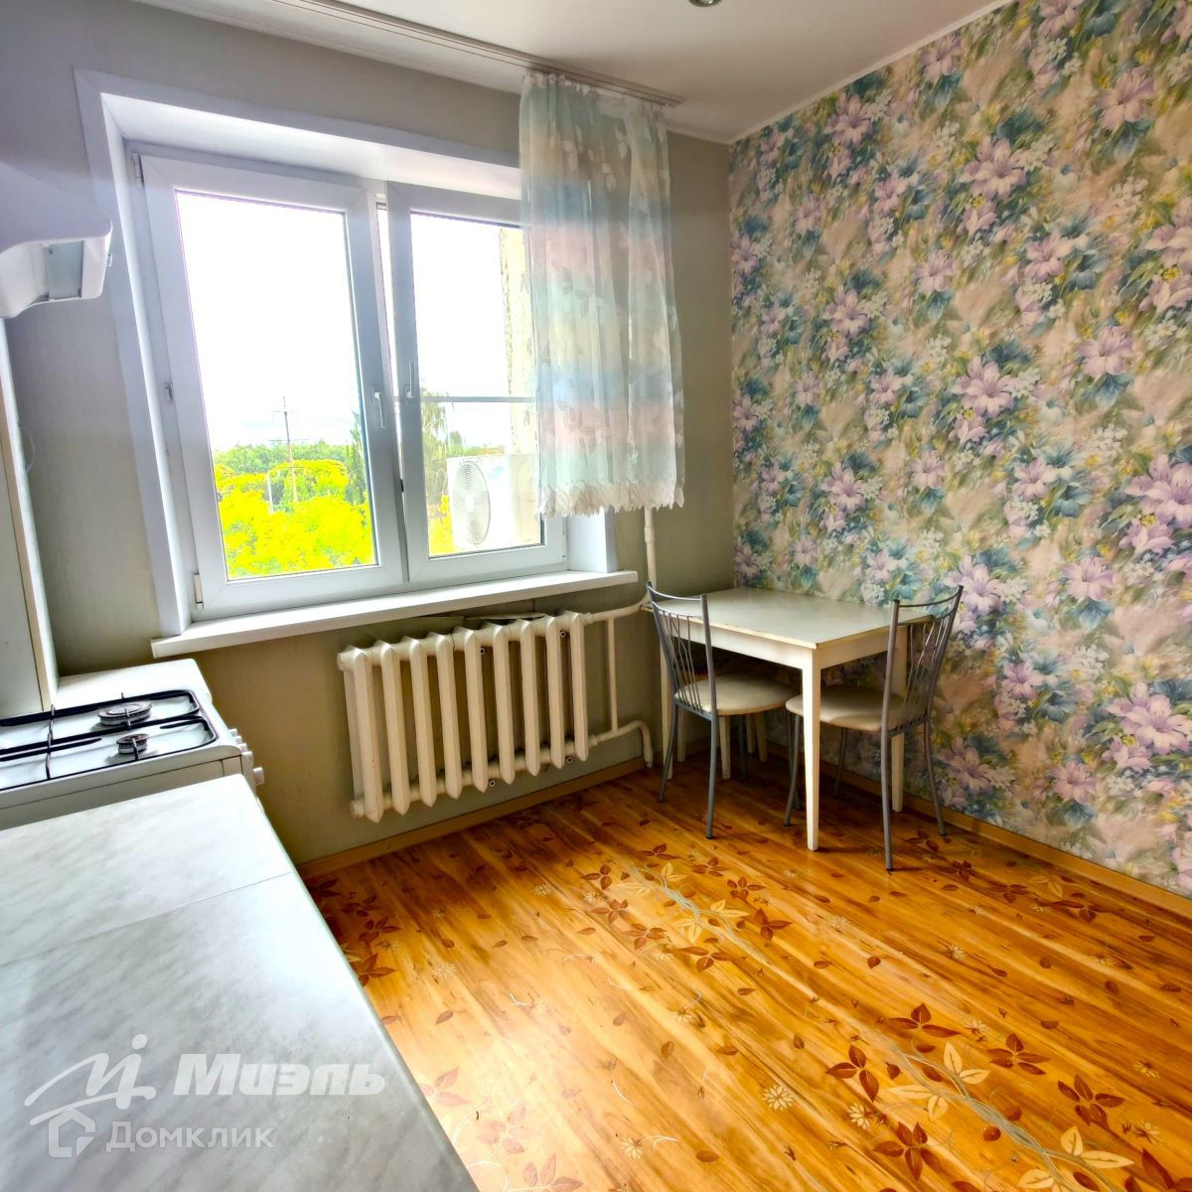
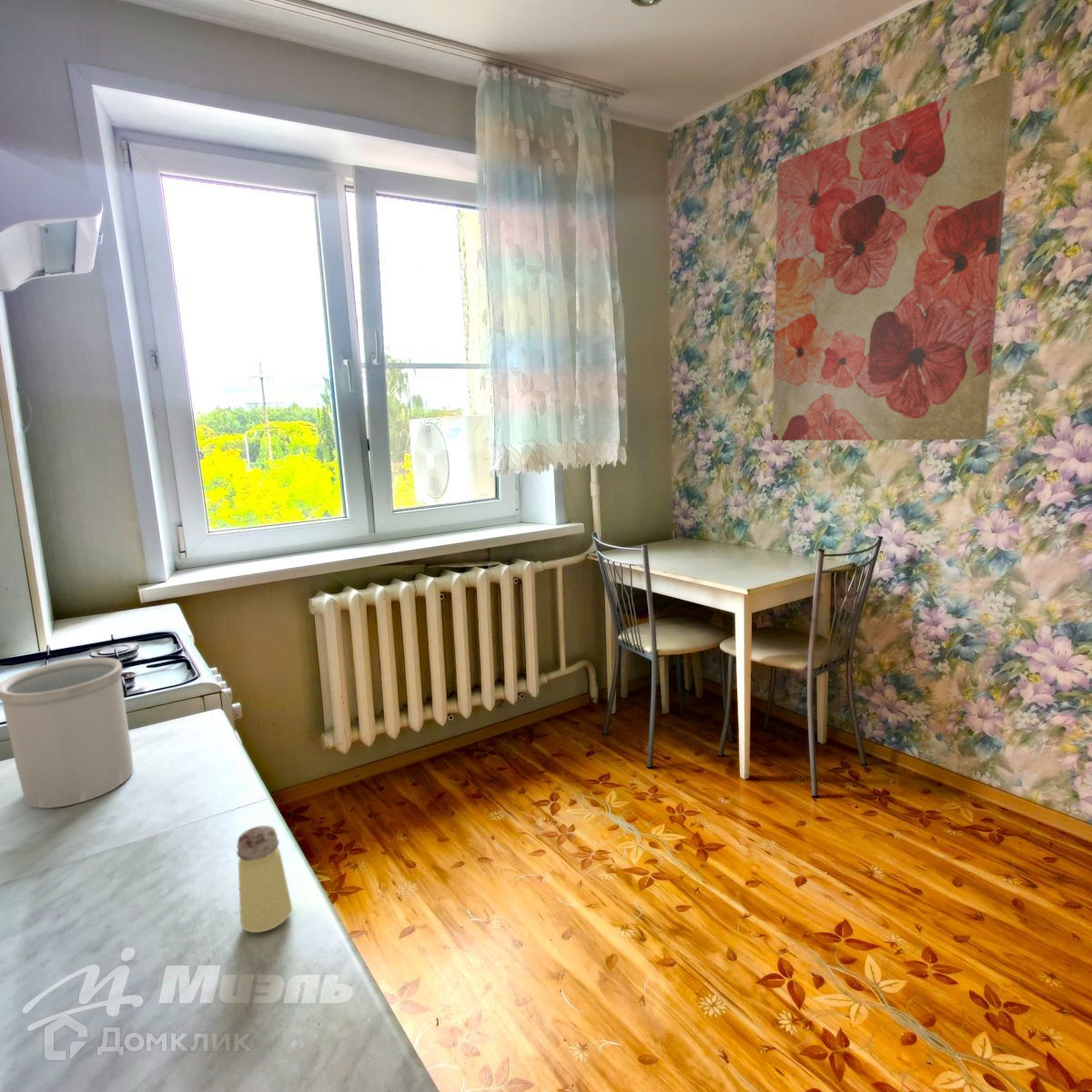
+ utensil holder [0,657,134,809]
+ saltshaker [236,824,293,934]
+ wall art [772,70,1015,441]
